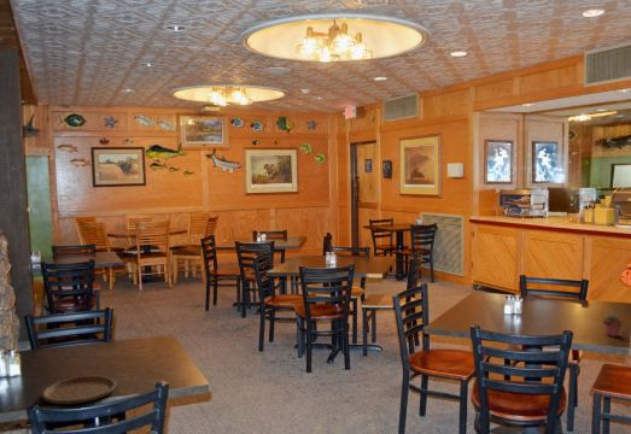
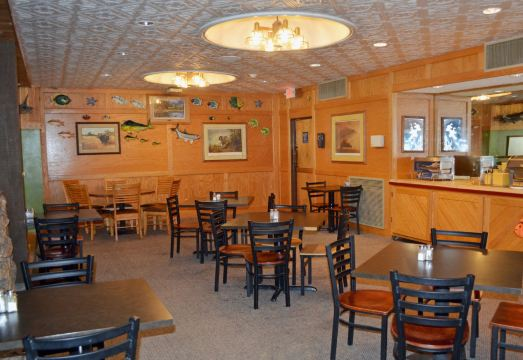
- plate [41,374,117,405]
- potted succulent [602,312,624,338]
